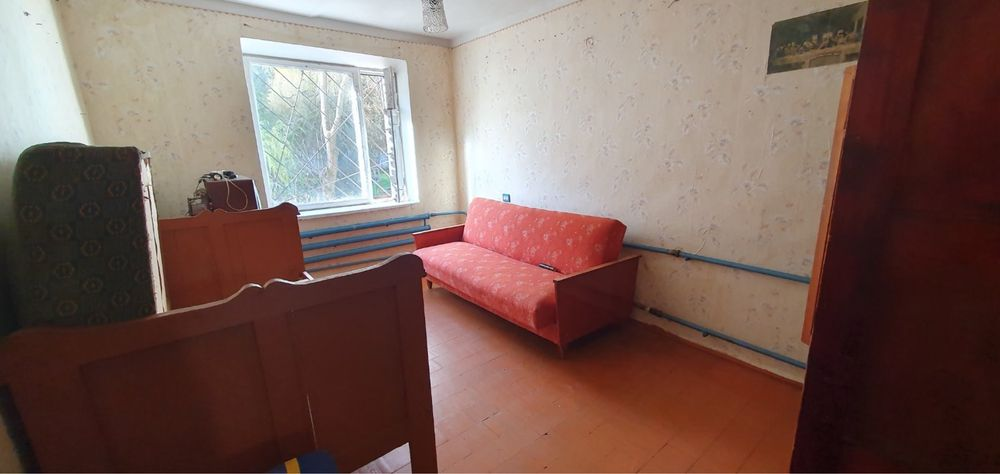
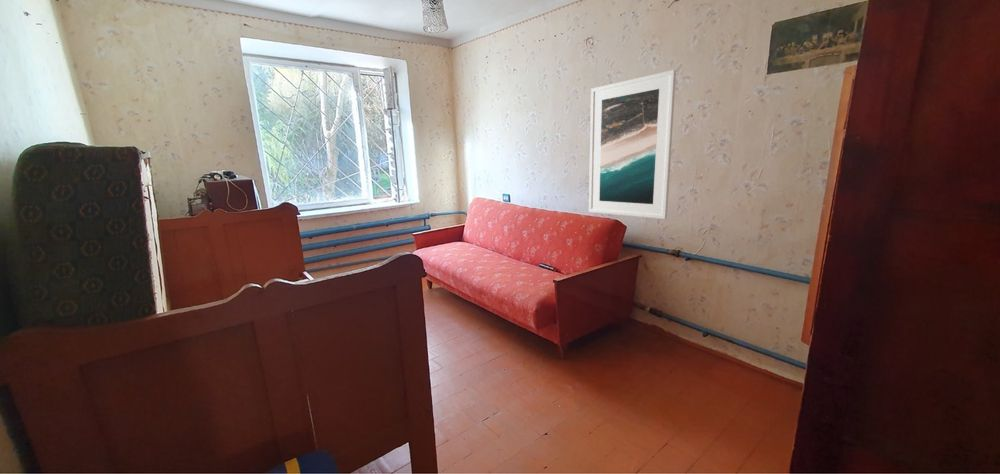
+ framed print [588,69,677,220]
